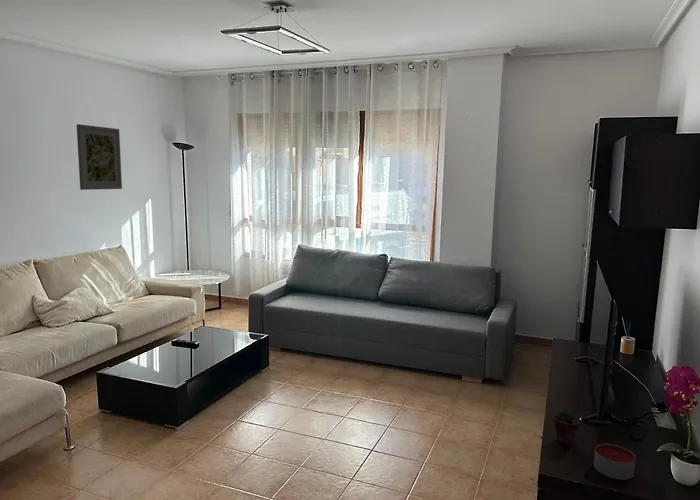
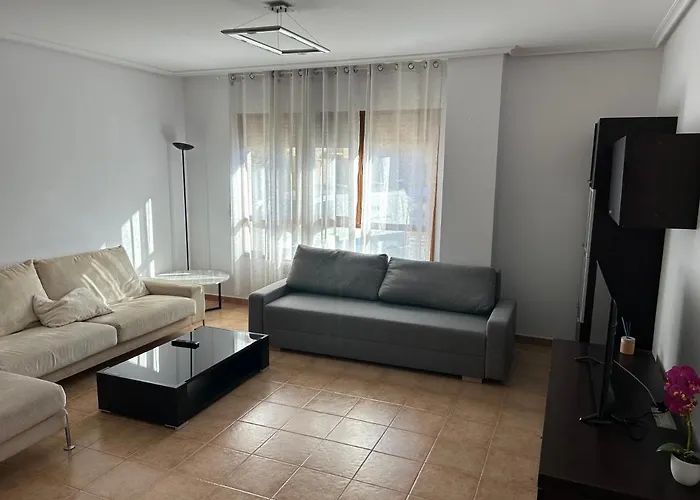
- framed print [76,123,123,191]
- potted succulent [552,408,581,446]
- candle [593,443,636,481]
